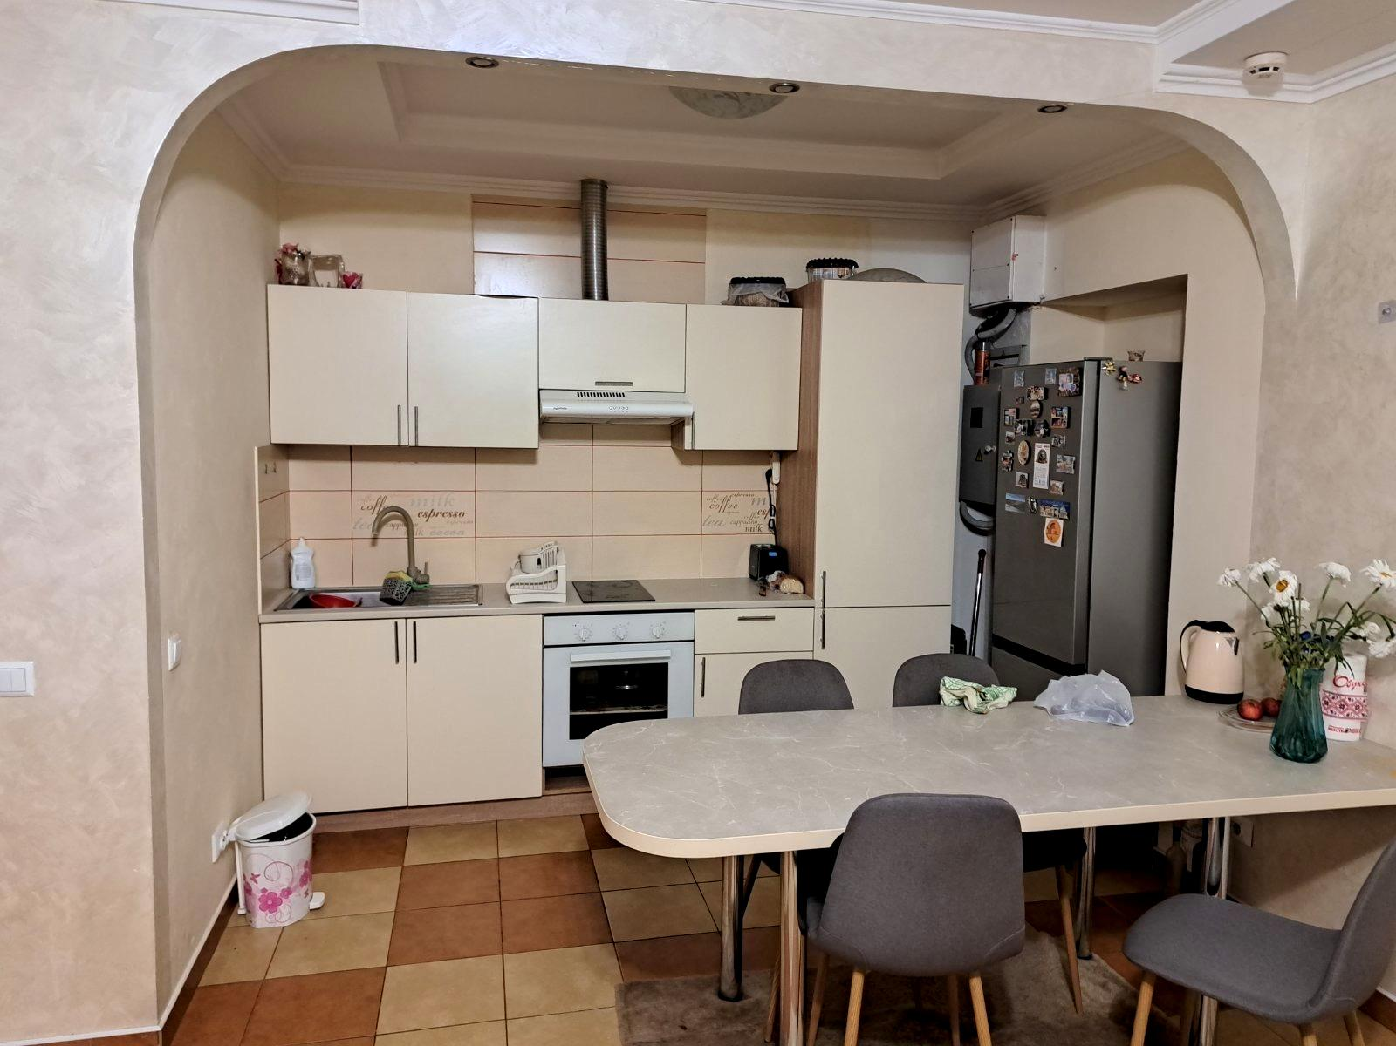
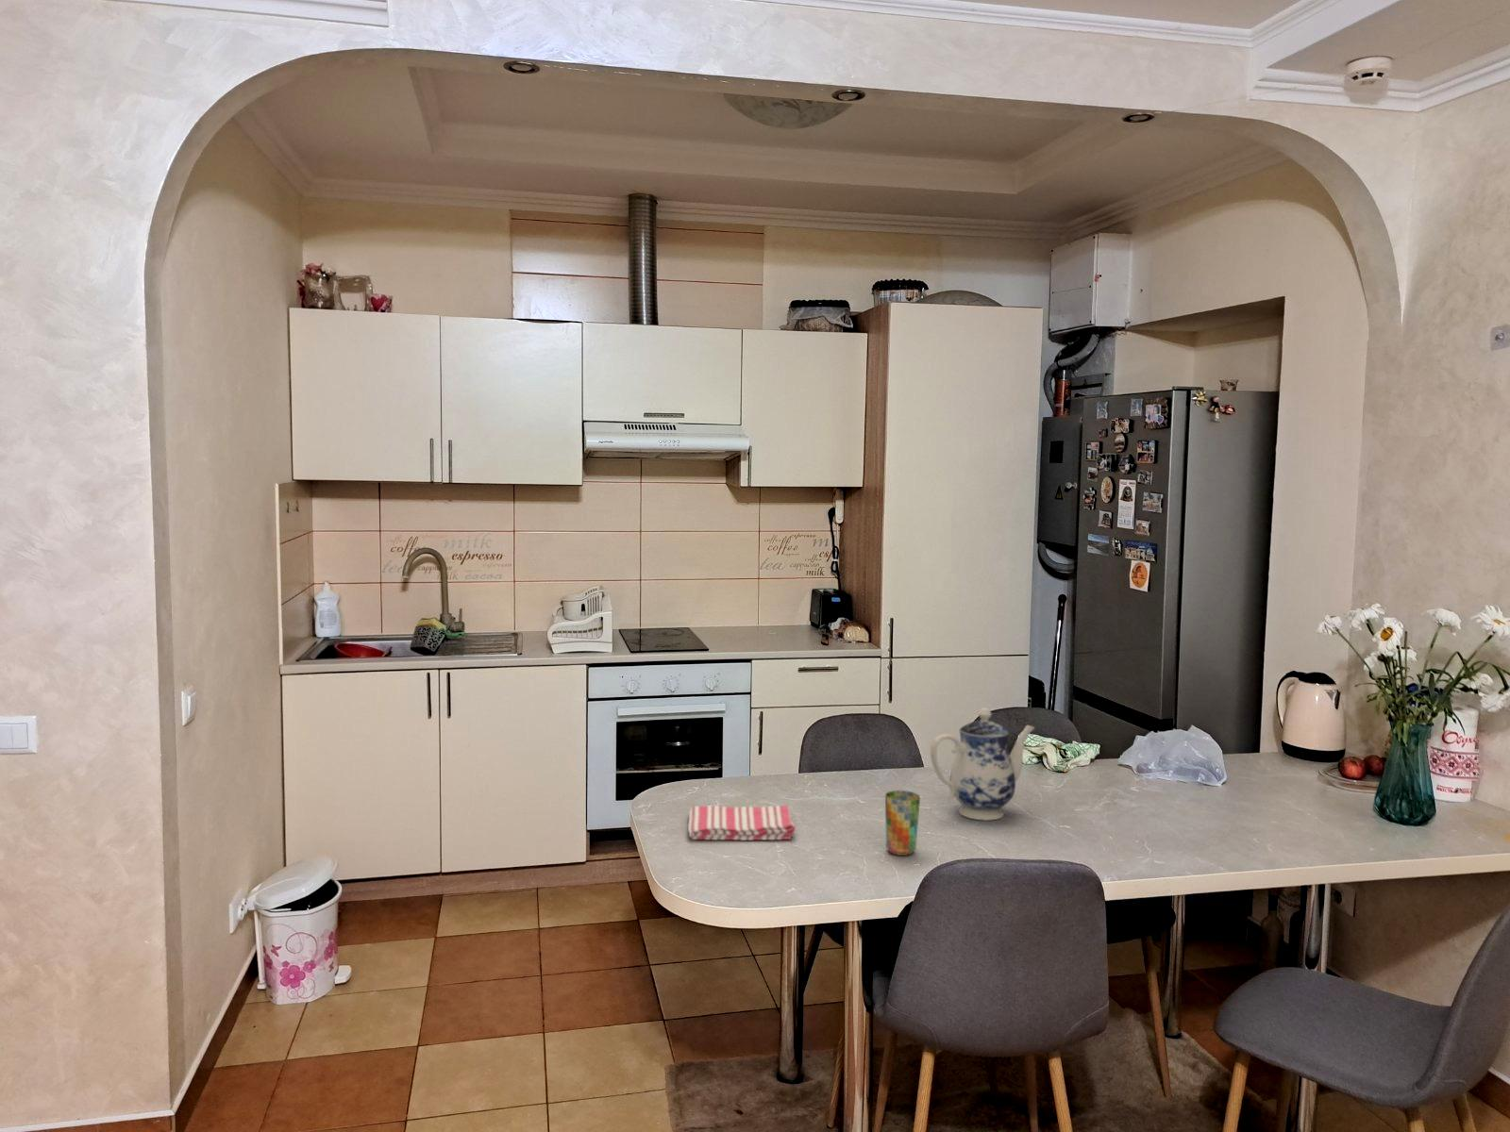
+ dish towel [687,805,797,842]
+ cup [885,790,921,856]
+ teapot [930,706,1037,822]
